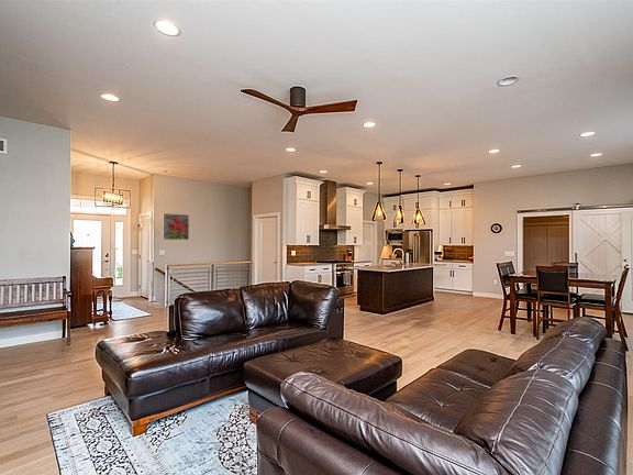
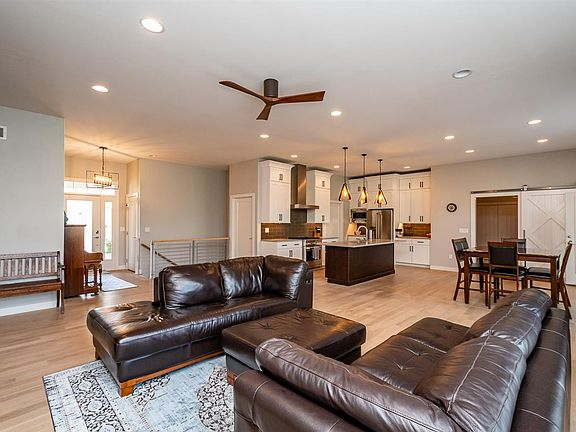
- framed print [162,212,190,241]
